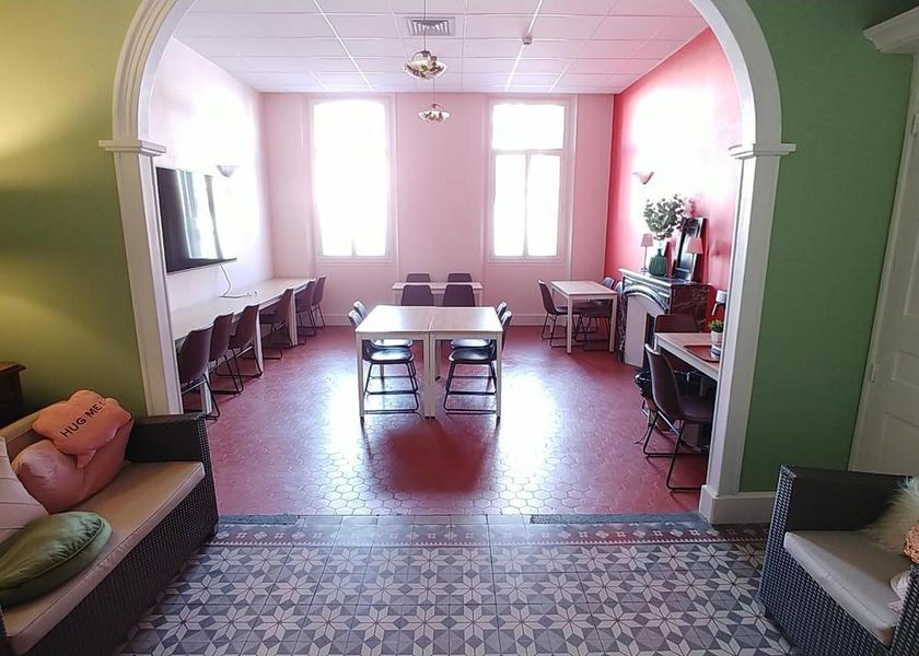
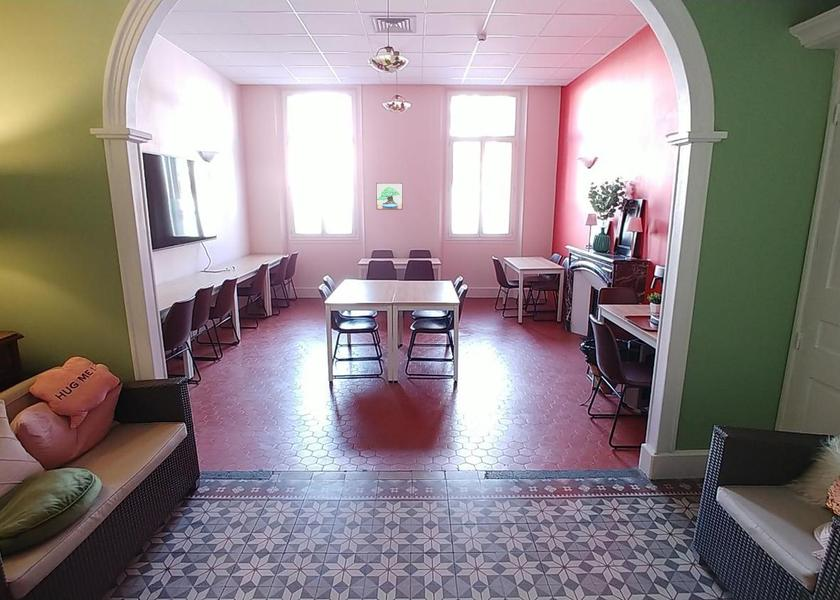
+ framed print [375,182,404,211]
